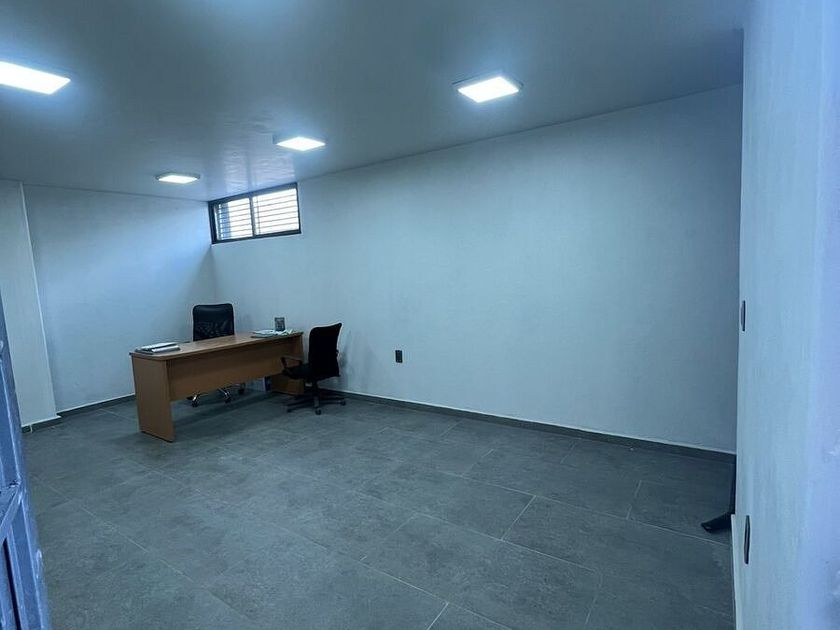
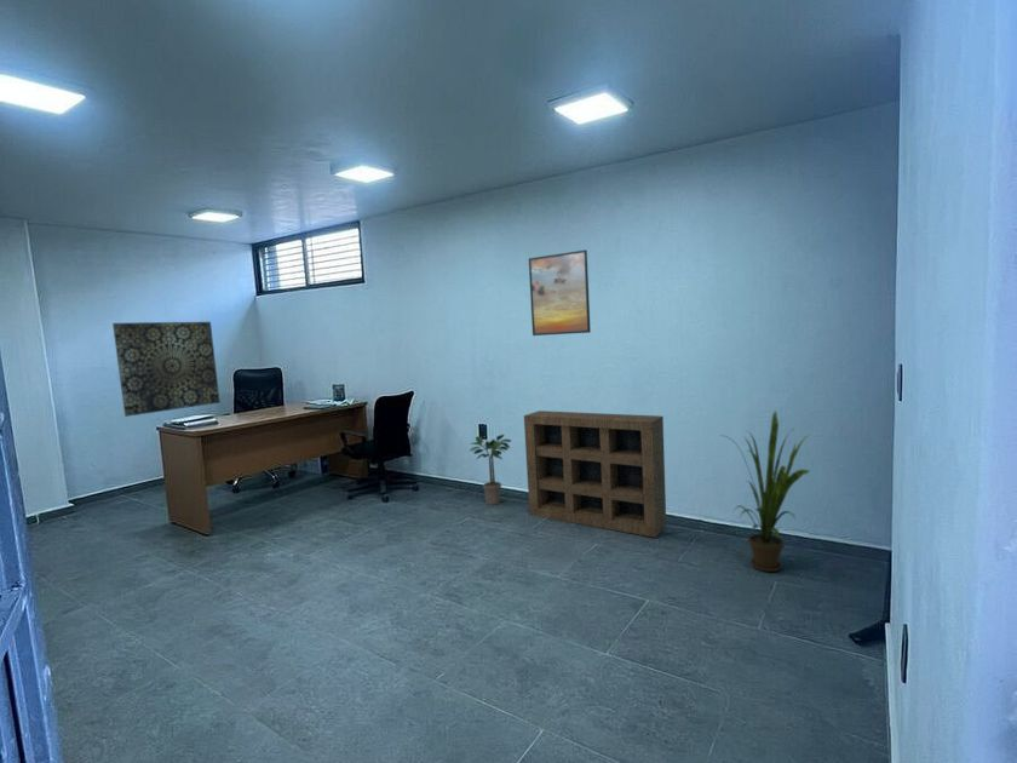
+ potted plant [469,434,512,506]
+ wall art [111,321,220,418]
+ house plant [719,409,810,573]
+ shelving unit [523,409,667,539]
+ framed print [528,249,592,337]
